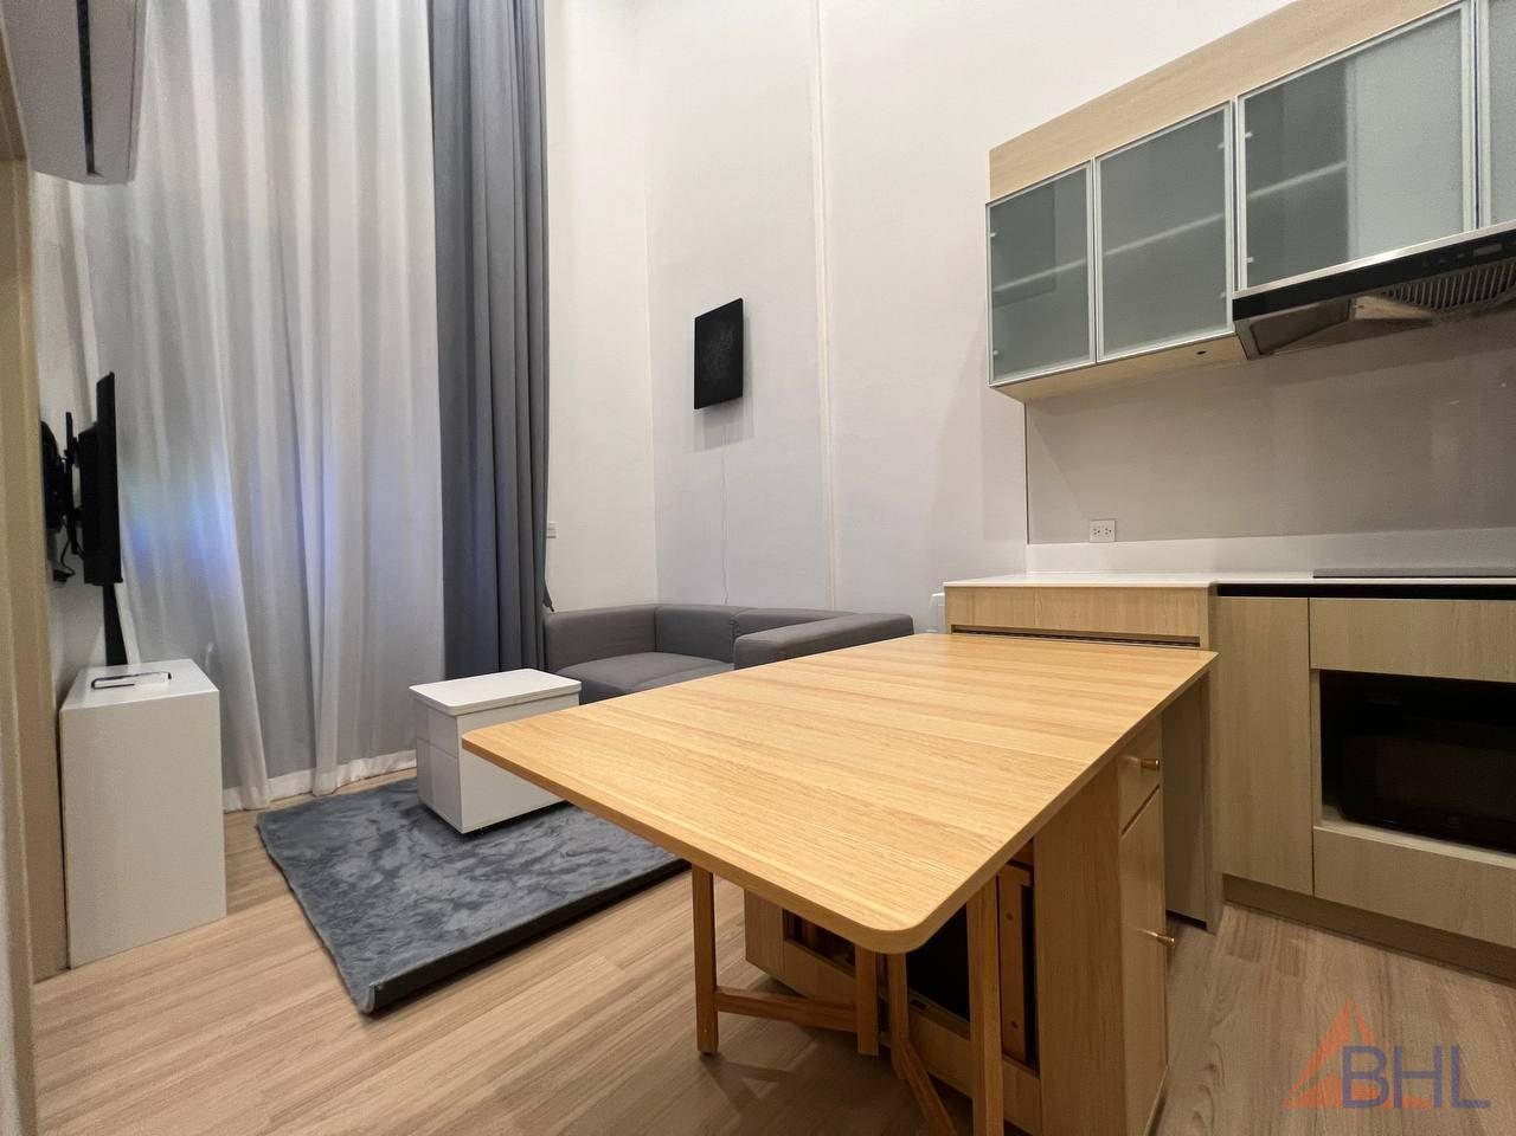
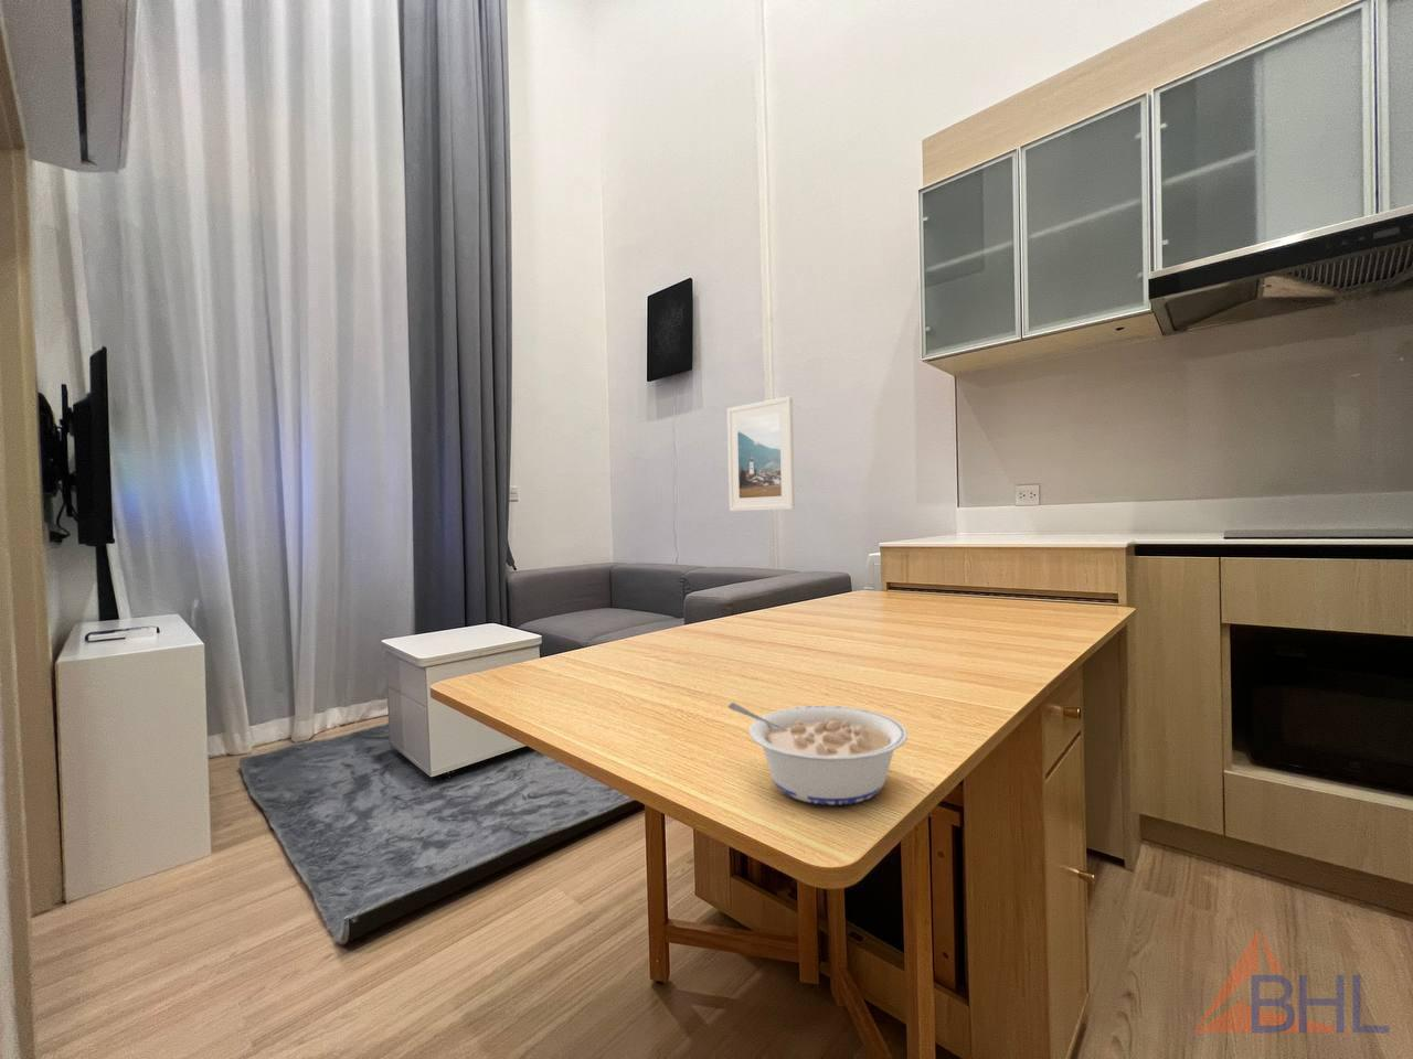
+ legume [727,702,909,806]
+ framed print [727,395,796,512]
